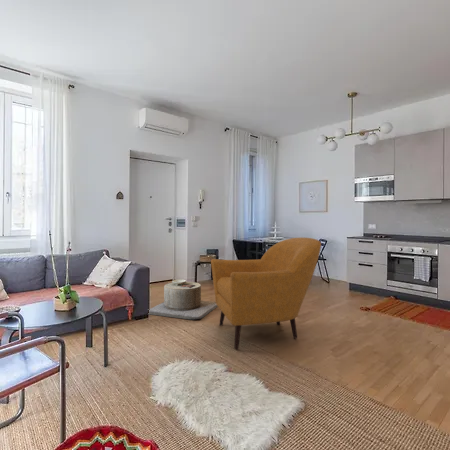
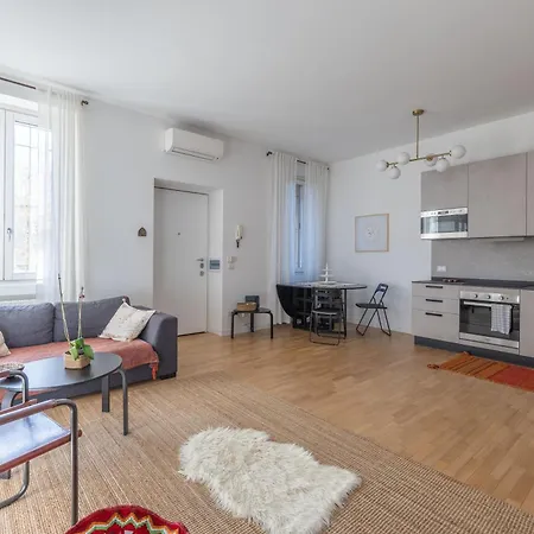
- side table [147,278,218,321]
- armchair [210,237,322,350]
